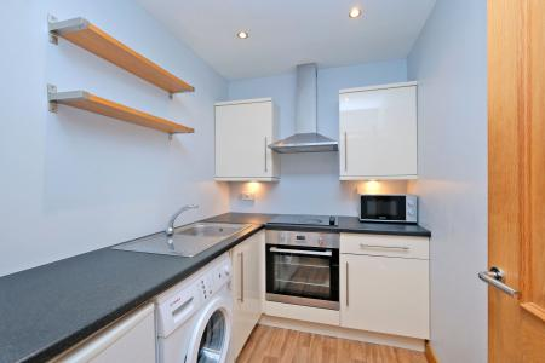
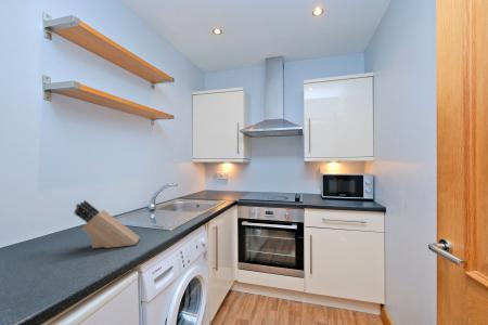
+ knife block [73,199,141,249]
